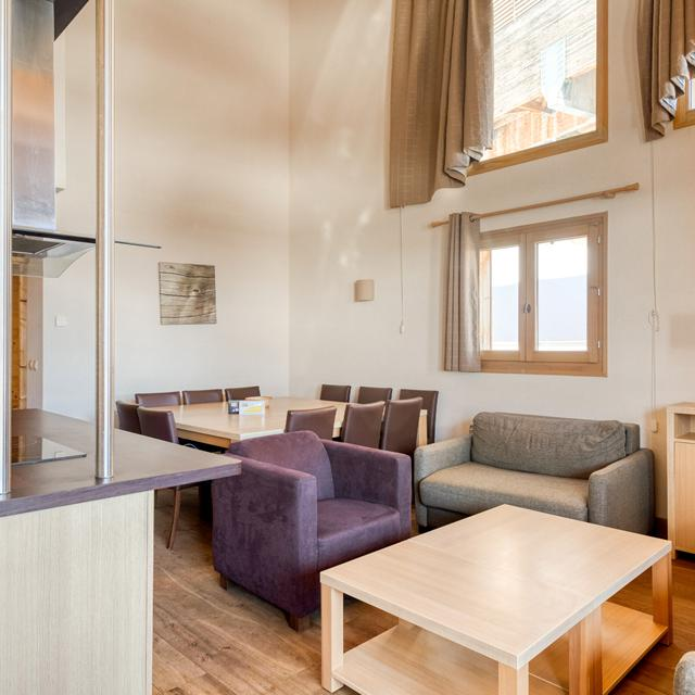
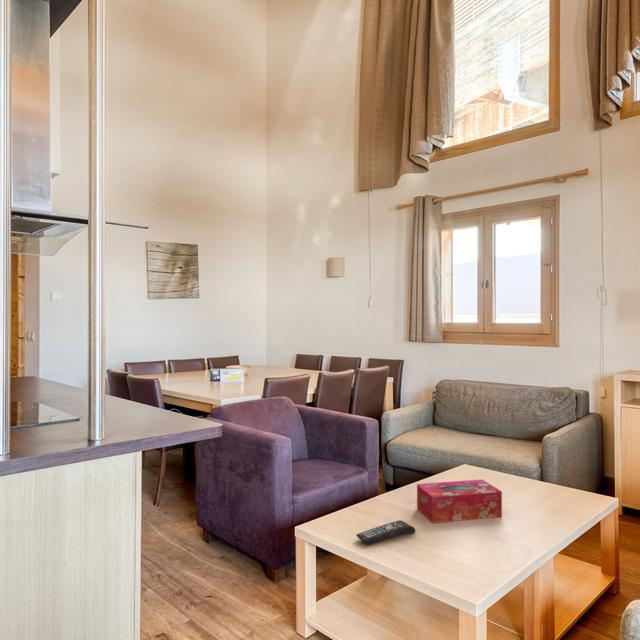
+ tissue box [416,478,503,524]
+ remote control [356,519,416,545]
